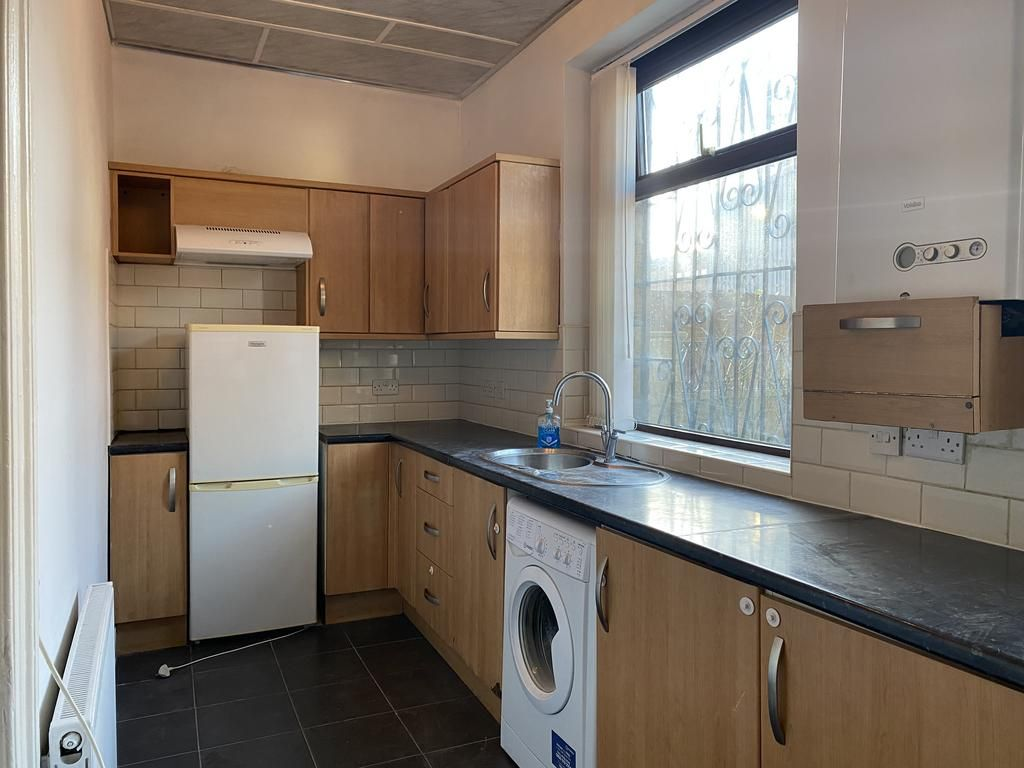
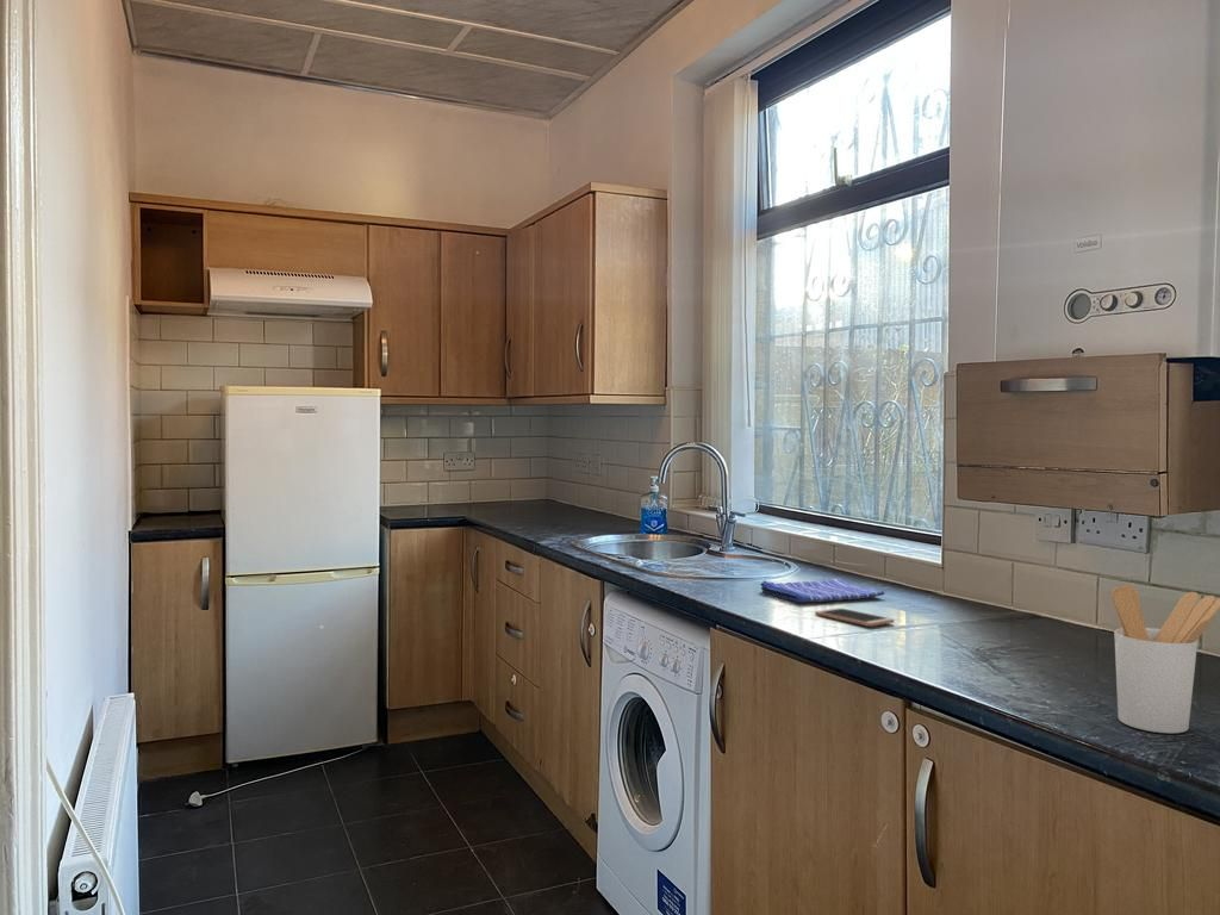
+ dish towel [759,577,885,604]
+ smartphone [814,606,896,628]
+ utensil holder [1110,584,1220,734]
